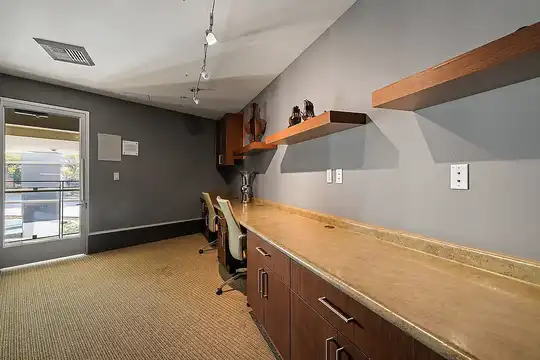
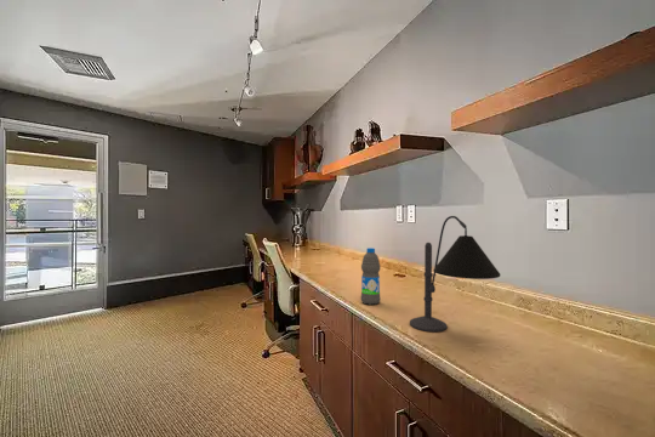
+ water bottle [360,246,382,306]
+ desk lamp [409,215,501,333]
